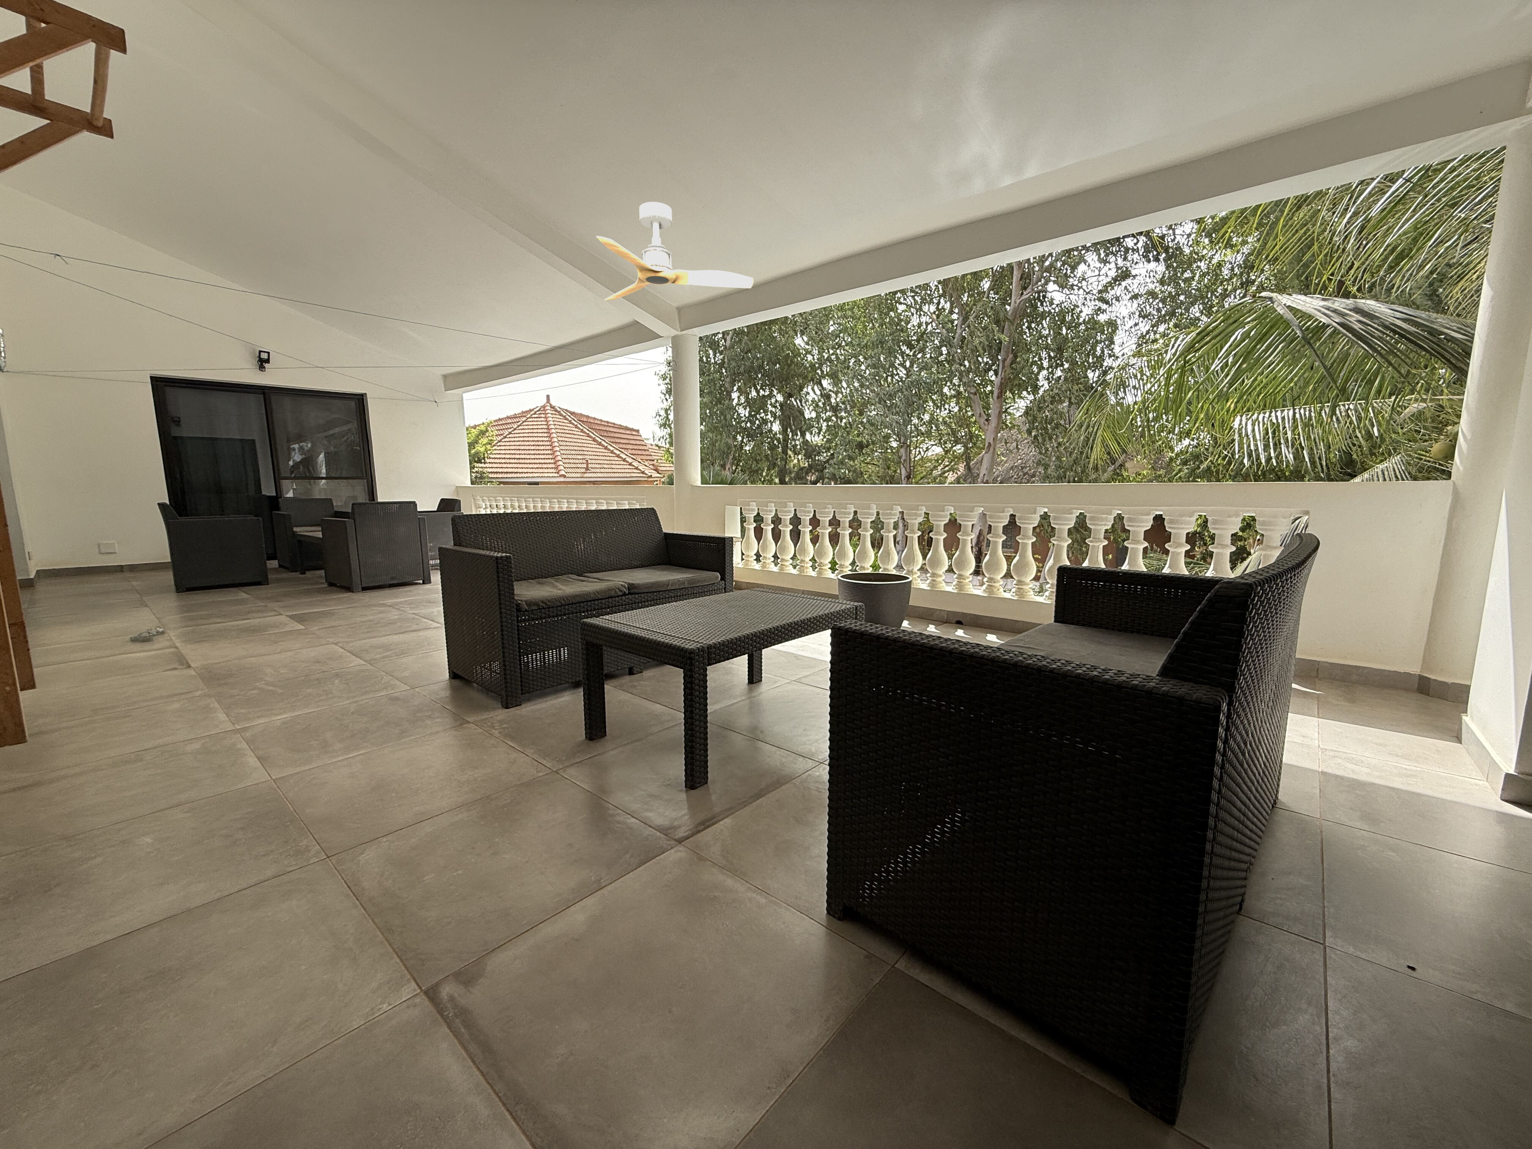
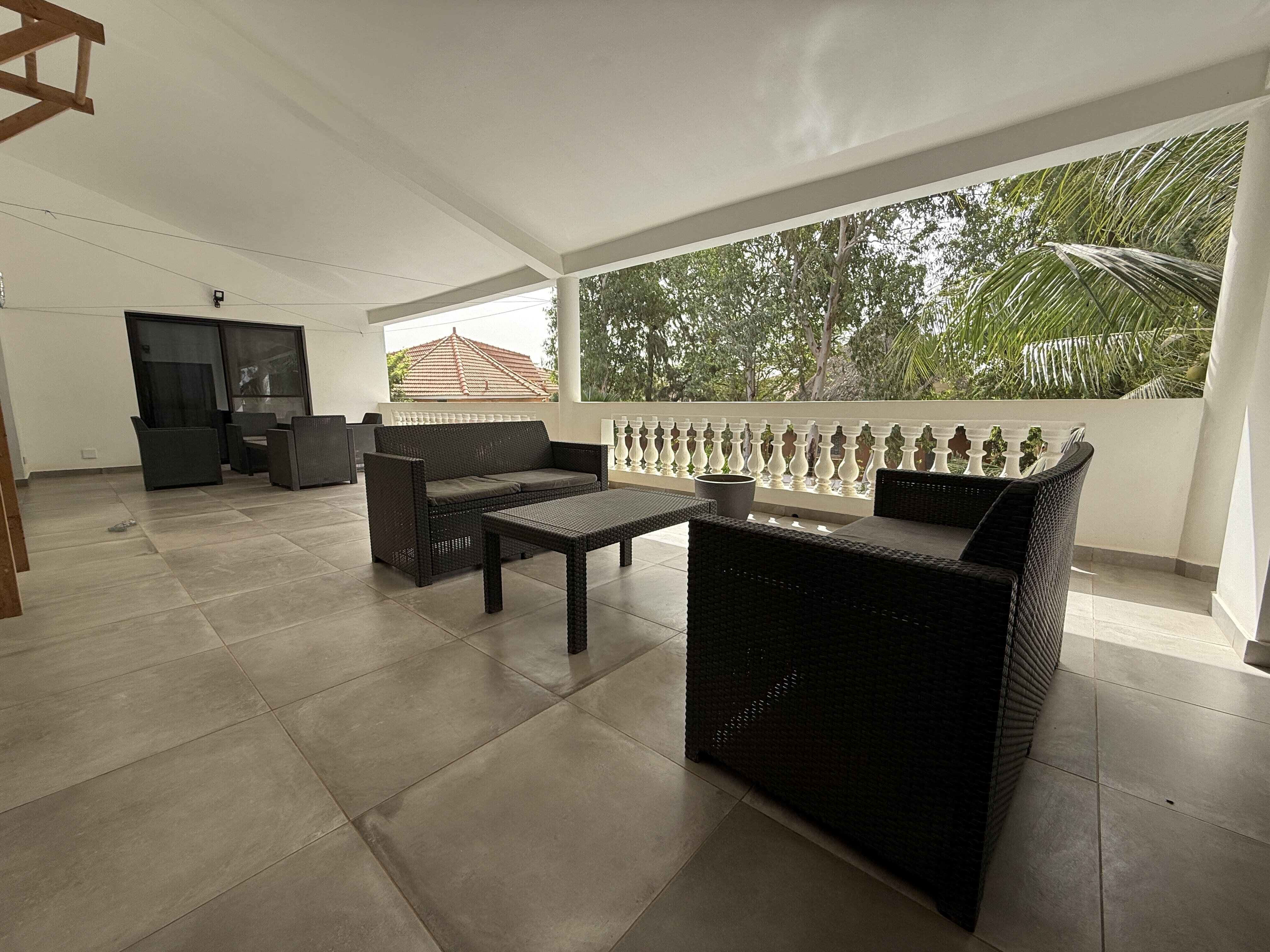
- ceiling fan [596,202,754,301]
